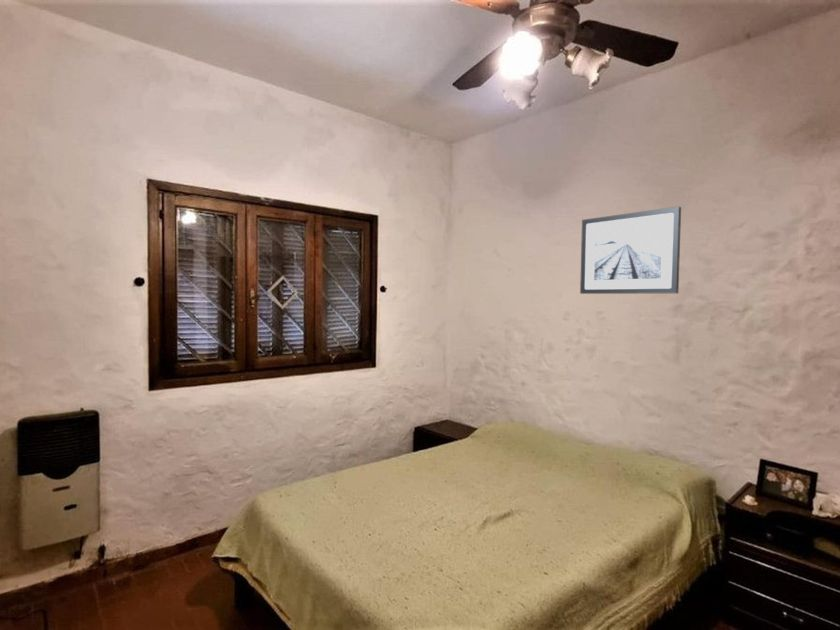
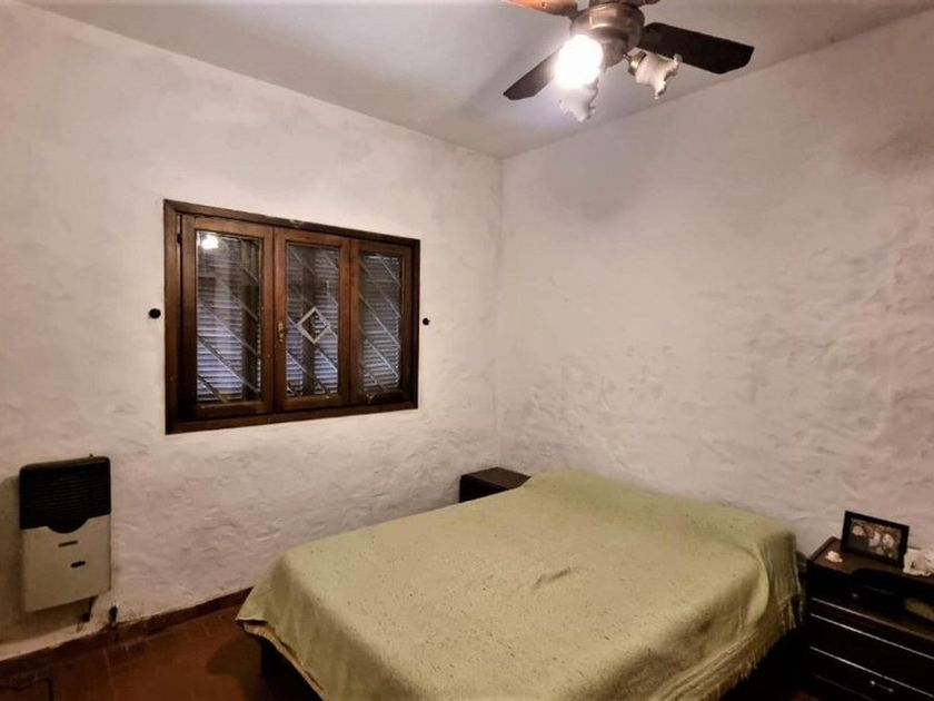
- wall art [579,205,682,295]
